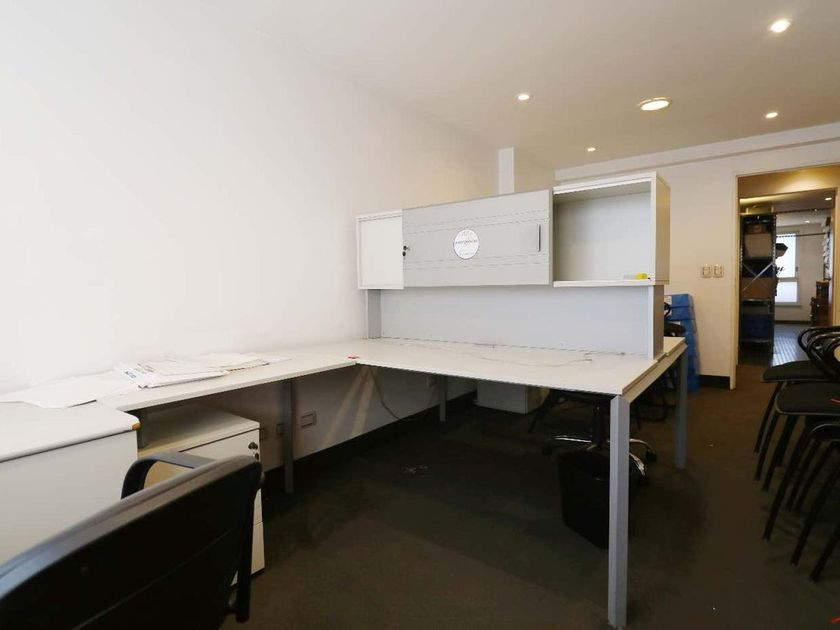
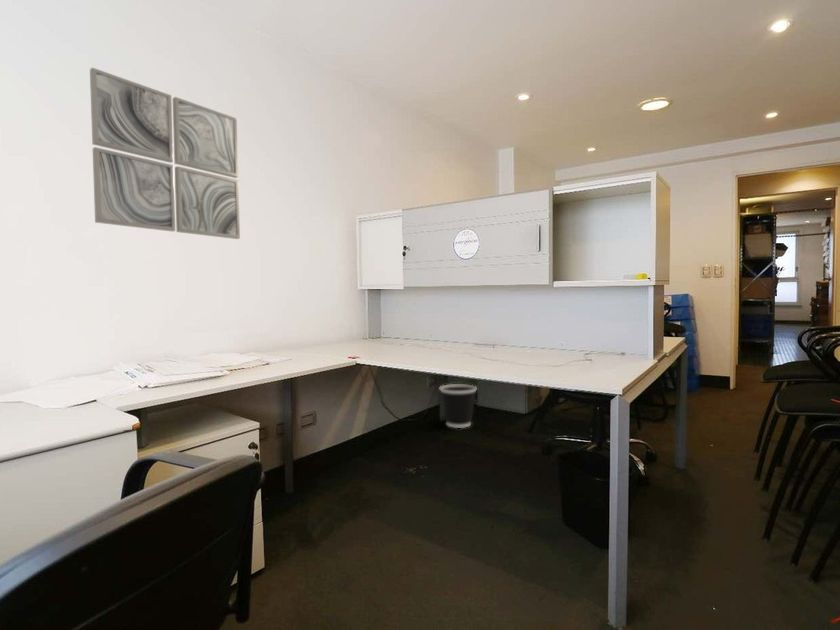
+ wastebasket [439,383,478,429]
+ wall art [89,67,241,240]
